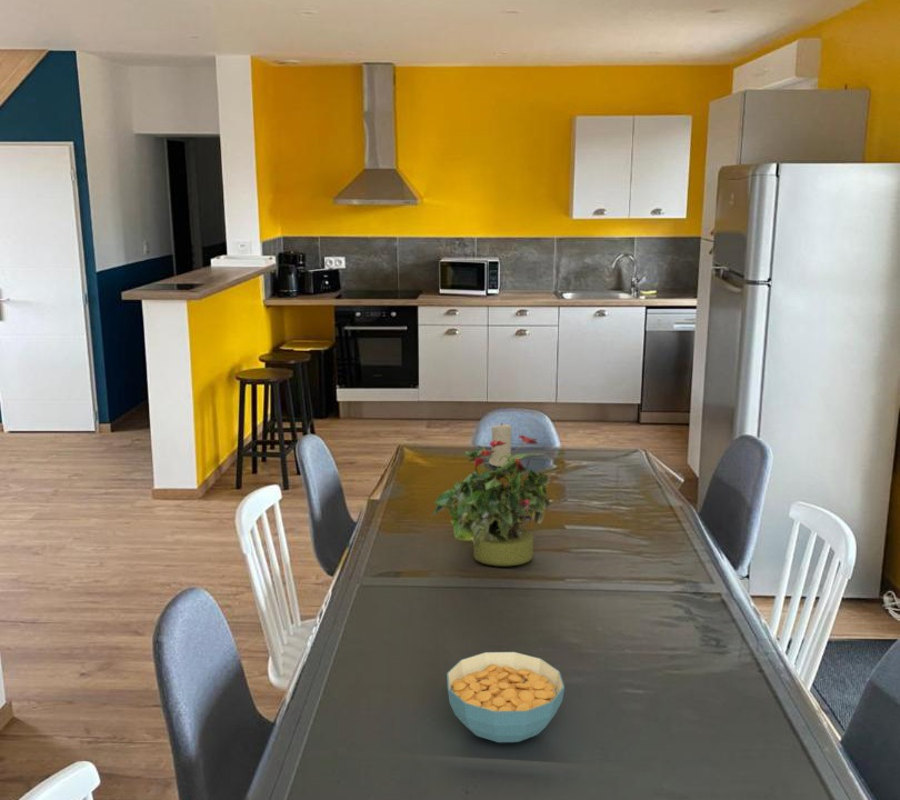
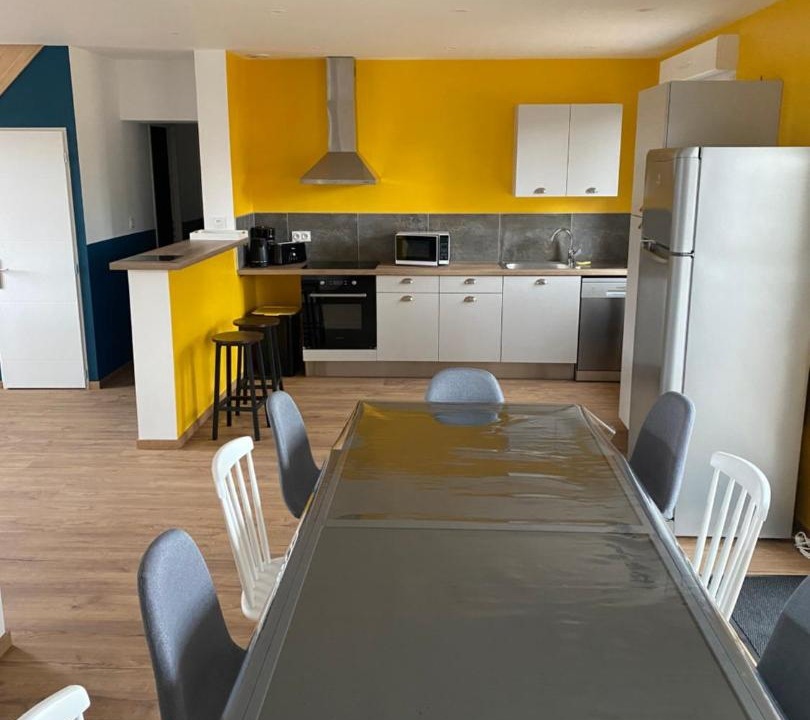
- cereal bowl [446,651,566,743]
- candle [488,421,513,468]
- potted plant [431,434,552,567]
